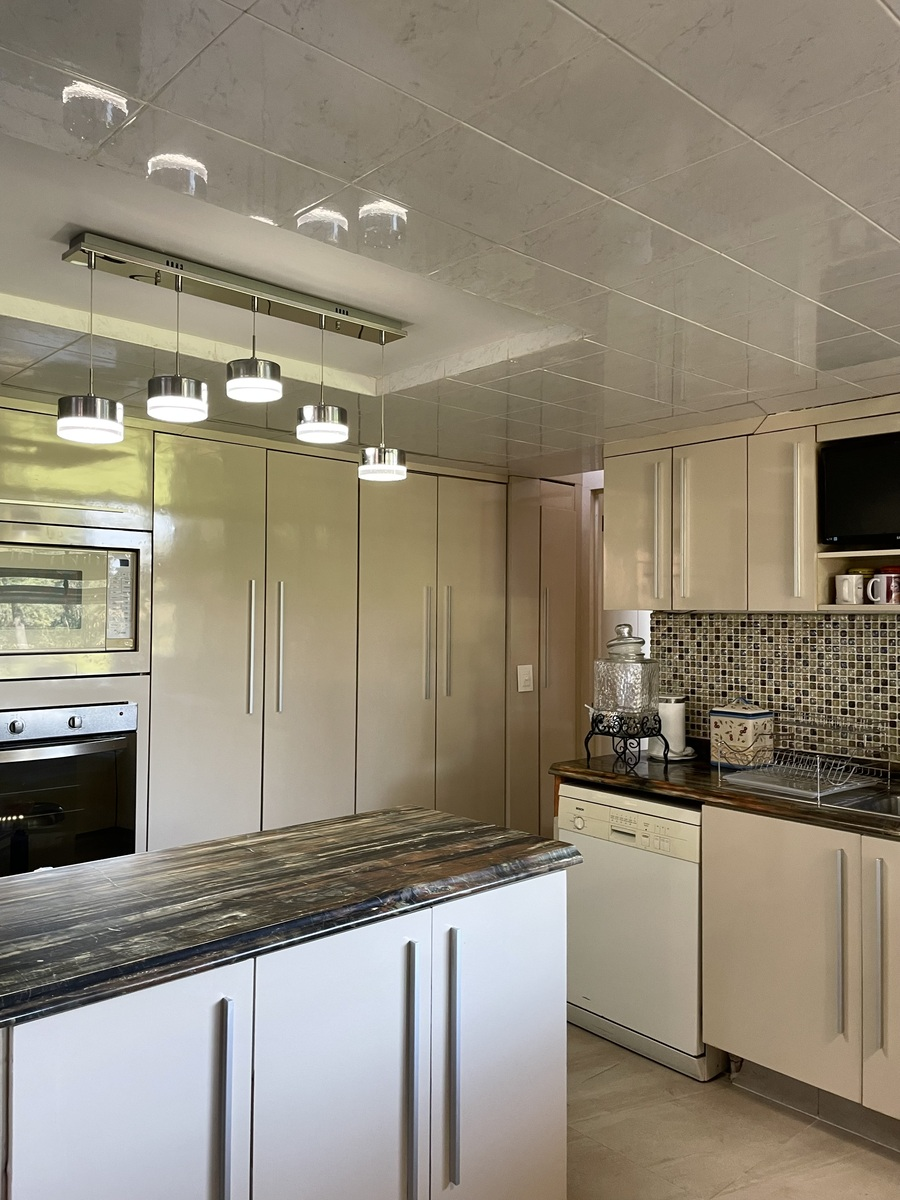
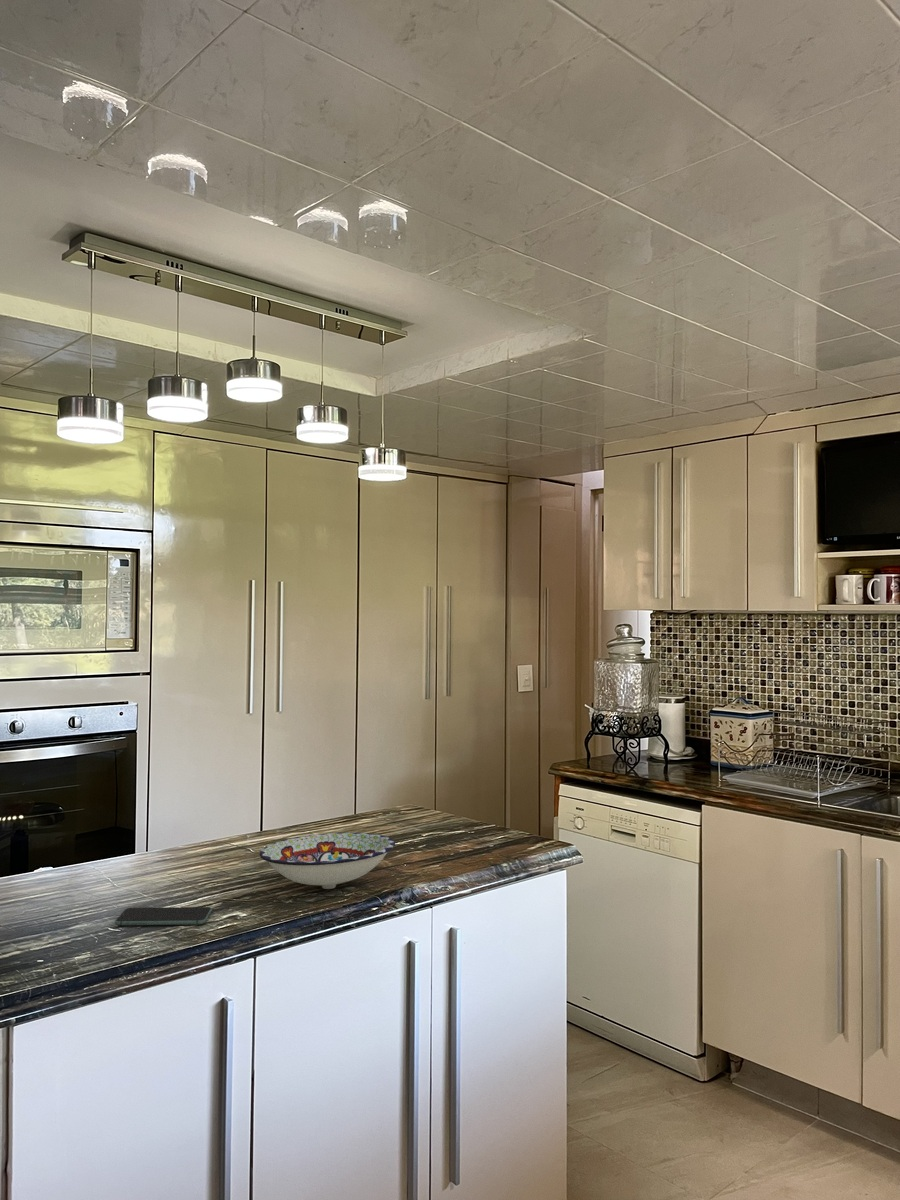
+ smartphone [114,906,213,926]
+ bowl [259,832,396,890]
